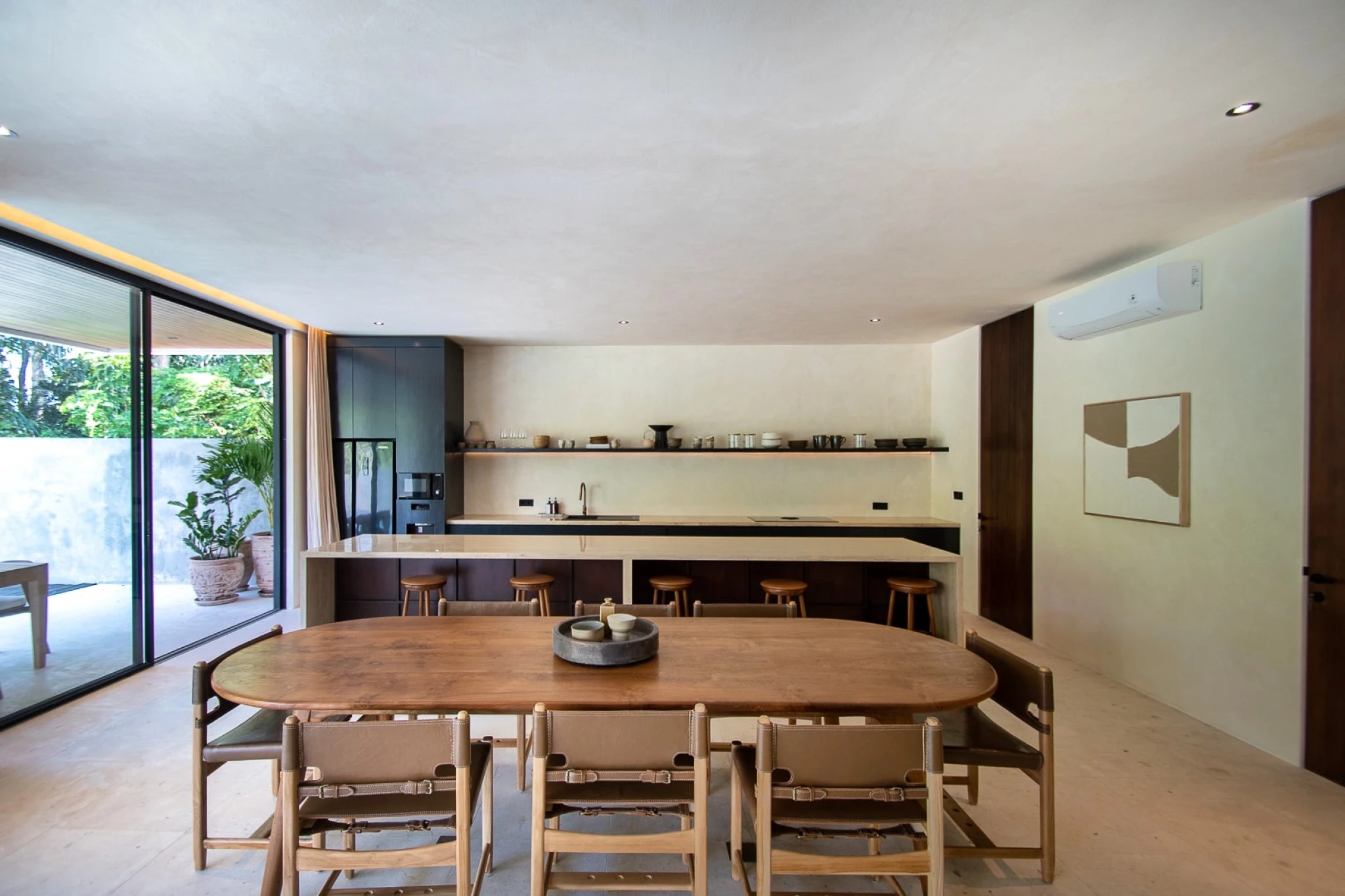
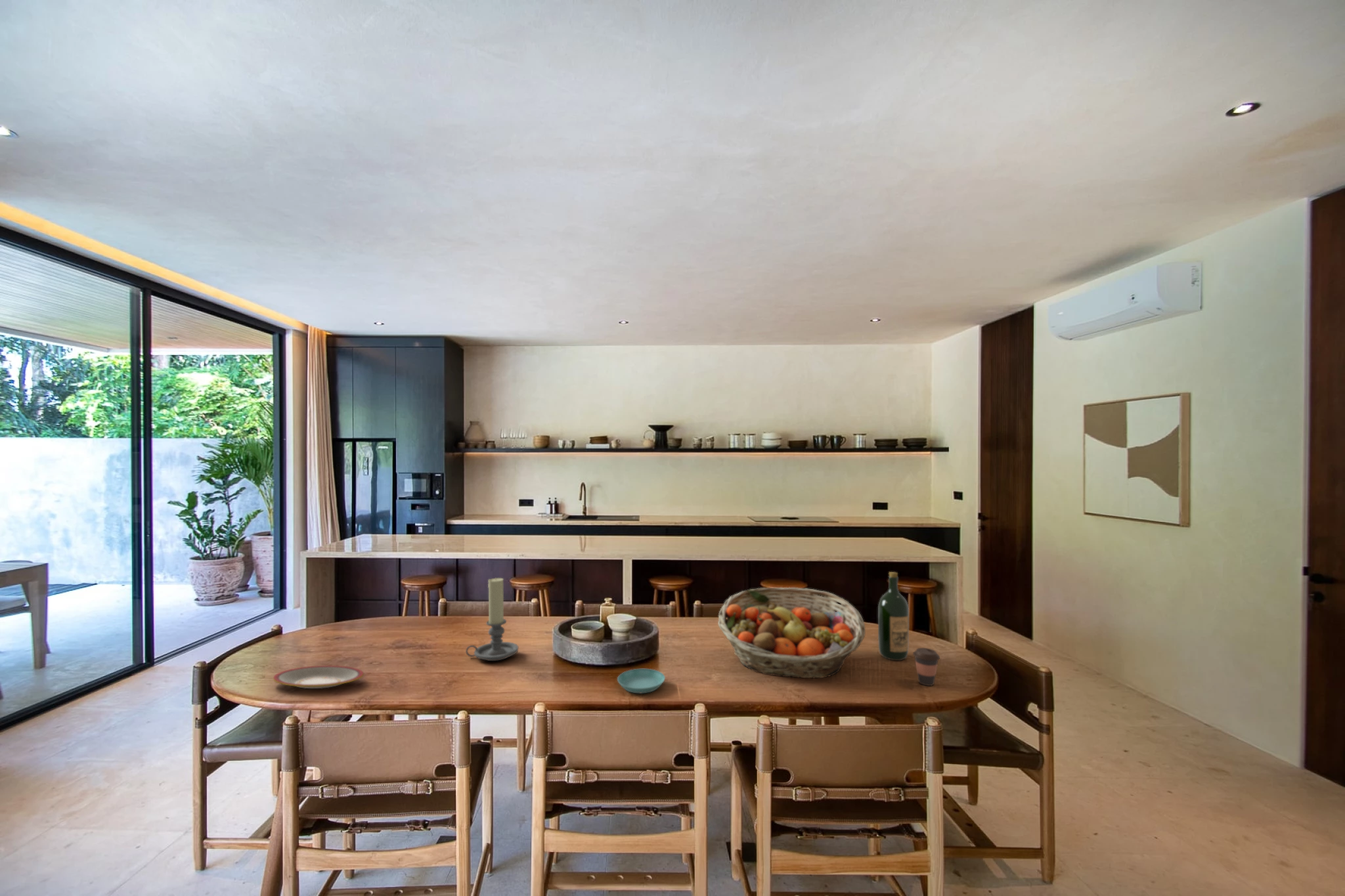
+ candle holder [465,577,519,662]
+ coffee cup [912,647,940,687]
+ wine bottle [877,571,910,661]
+ saucer [617,668,666,694]
+ fruit basket [717,587,866,679]
+ plate [273,665,364,689]
